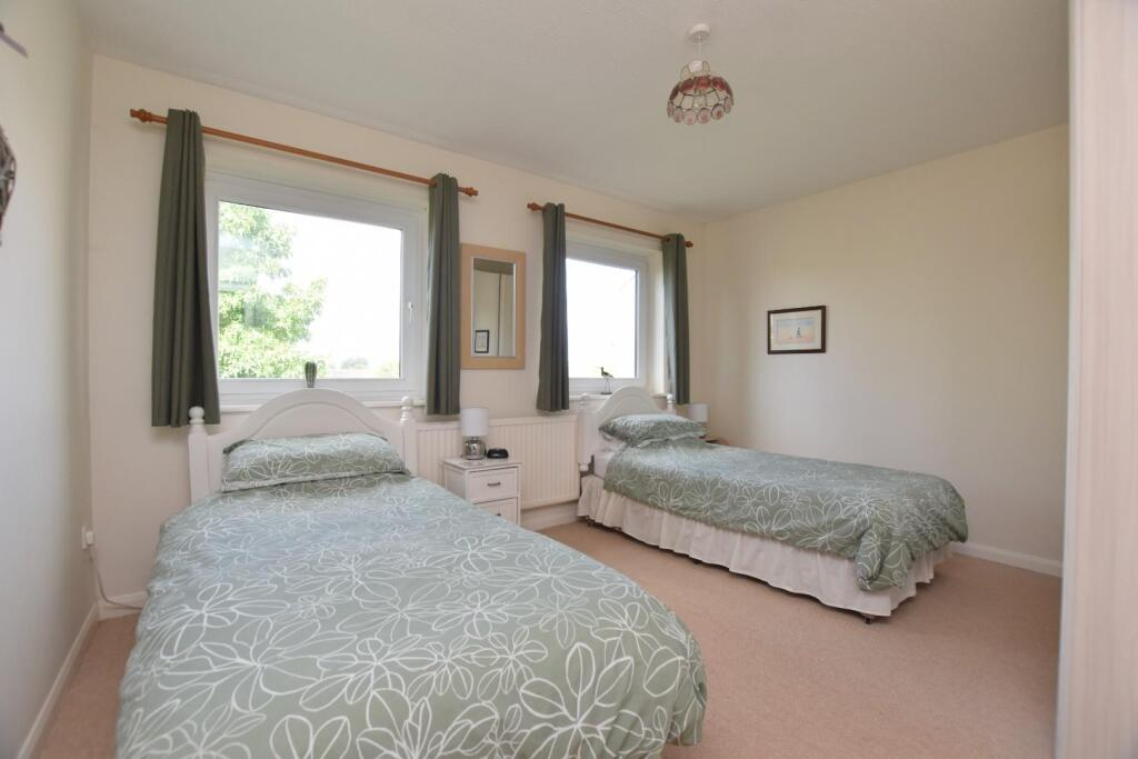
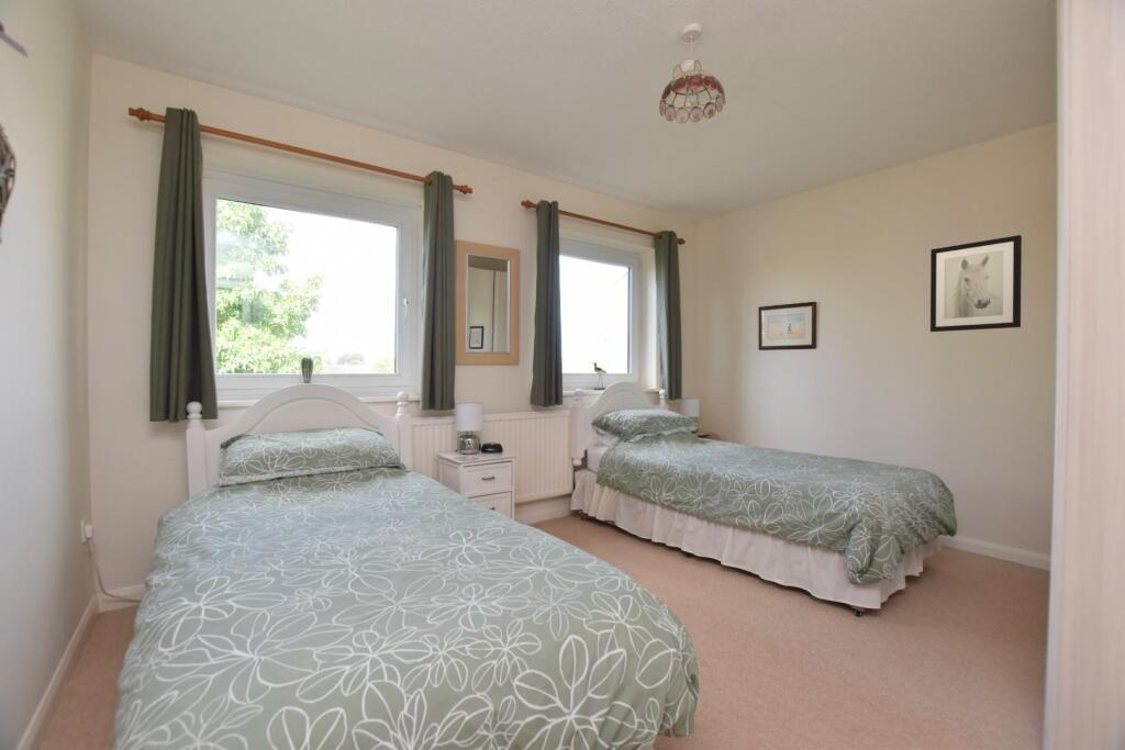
+ wall art [929,234,1023,333]
